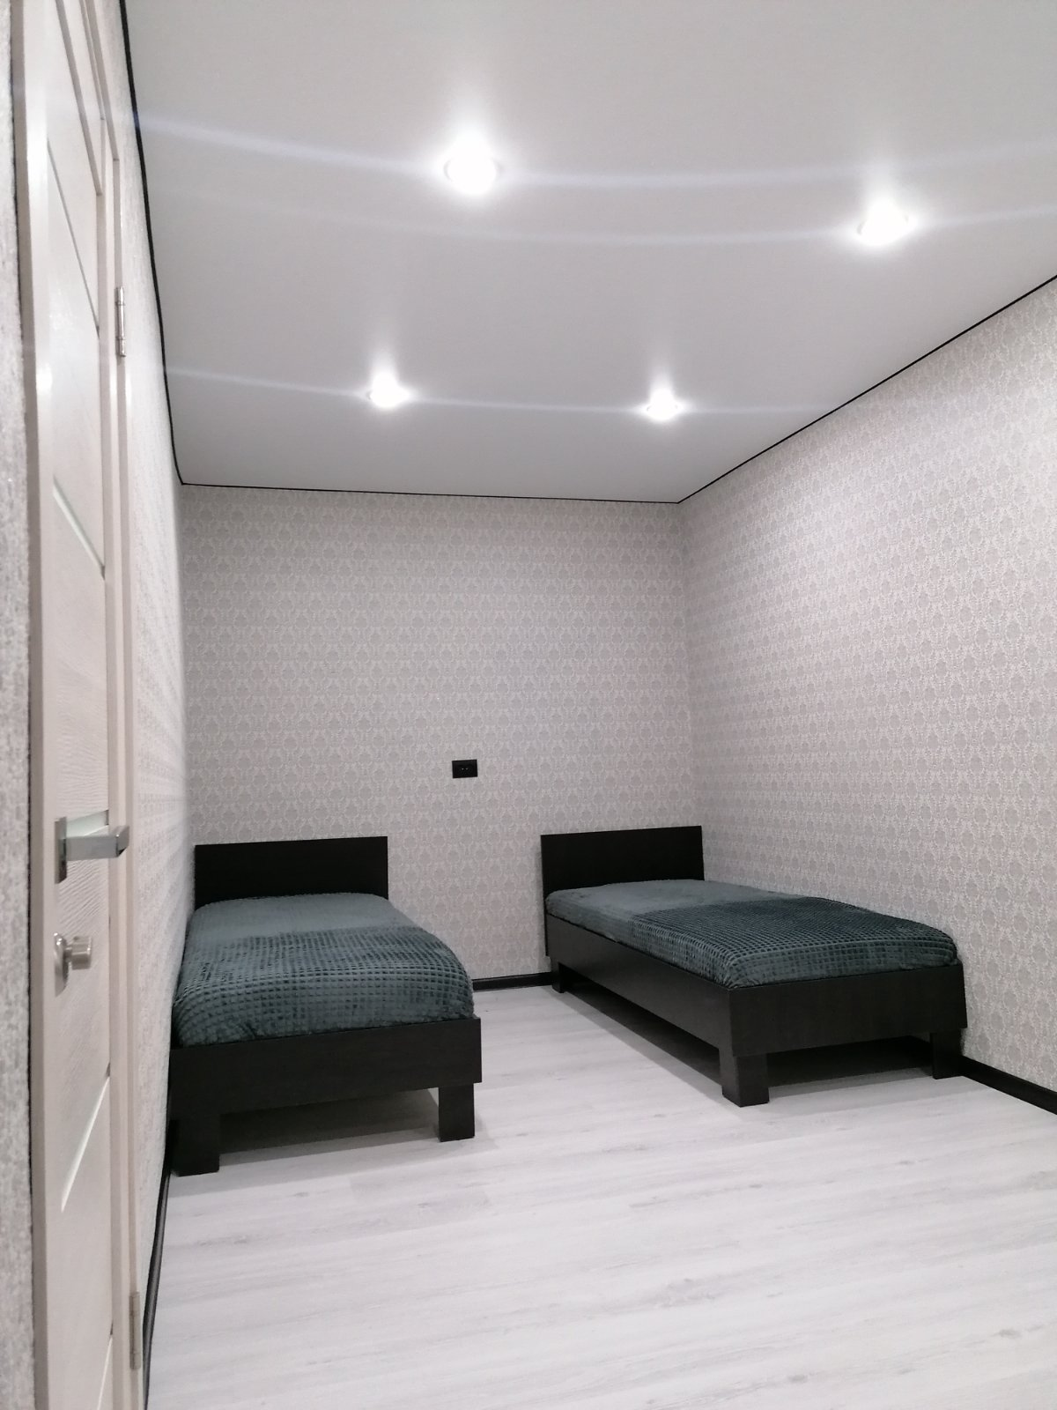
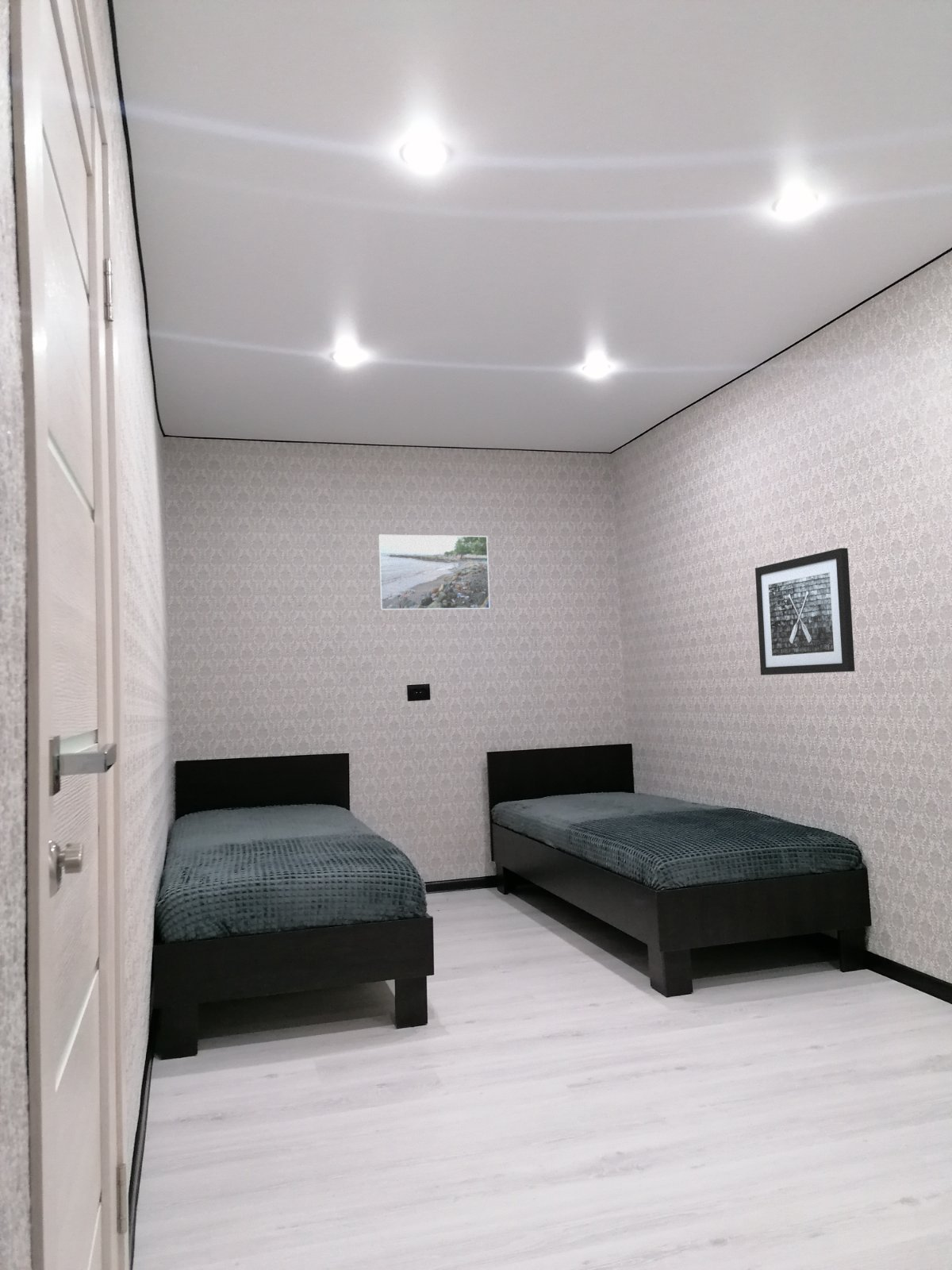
+ wall art [754,547,856,675]
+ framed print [378,534,490,611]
